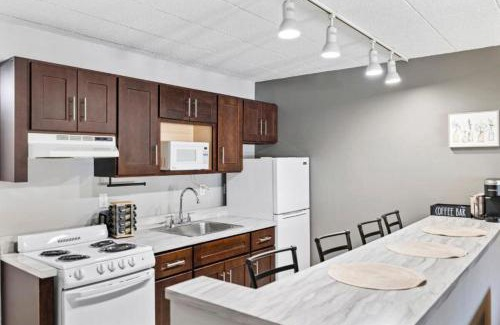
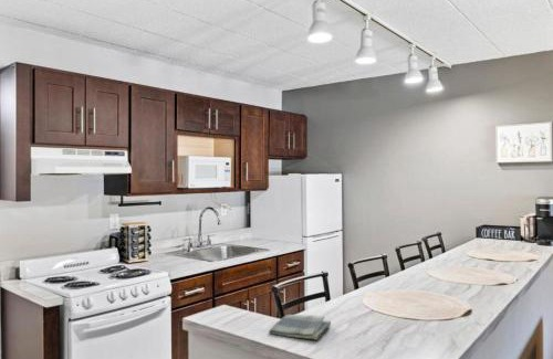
+ dish towel [268,314,332,341]
